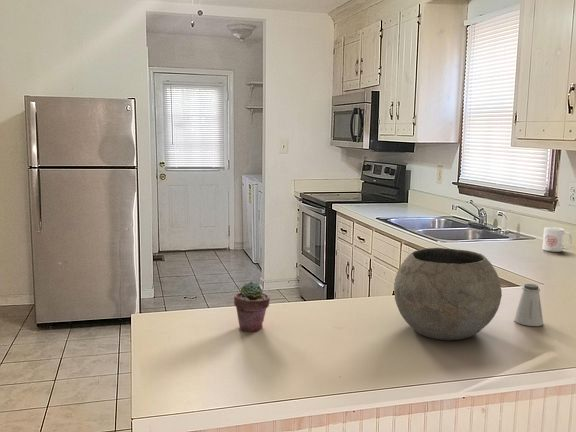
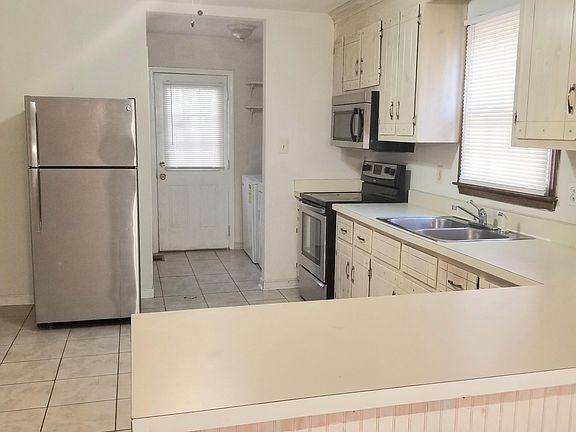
- mug [542,226,573,253]
- potted succulent [233,281,271,333]
- bowl [393,247,503,341]
- saltshaker [513,283,544,327]
